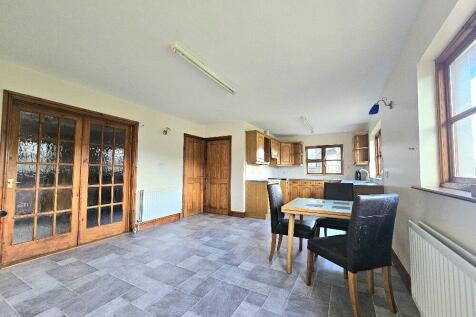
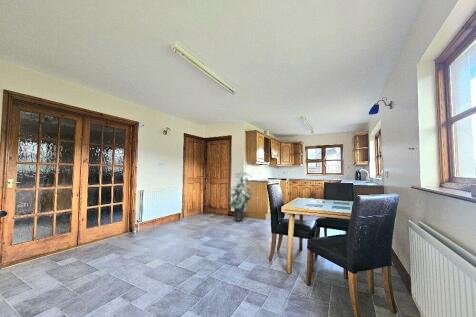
+ indoor plant [226,168,254,222]
